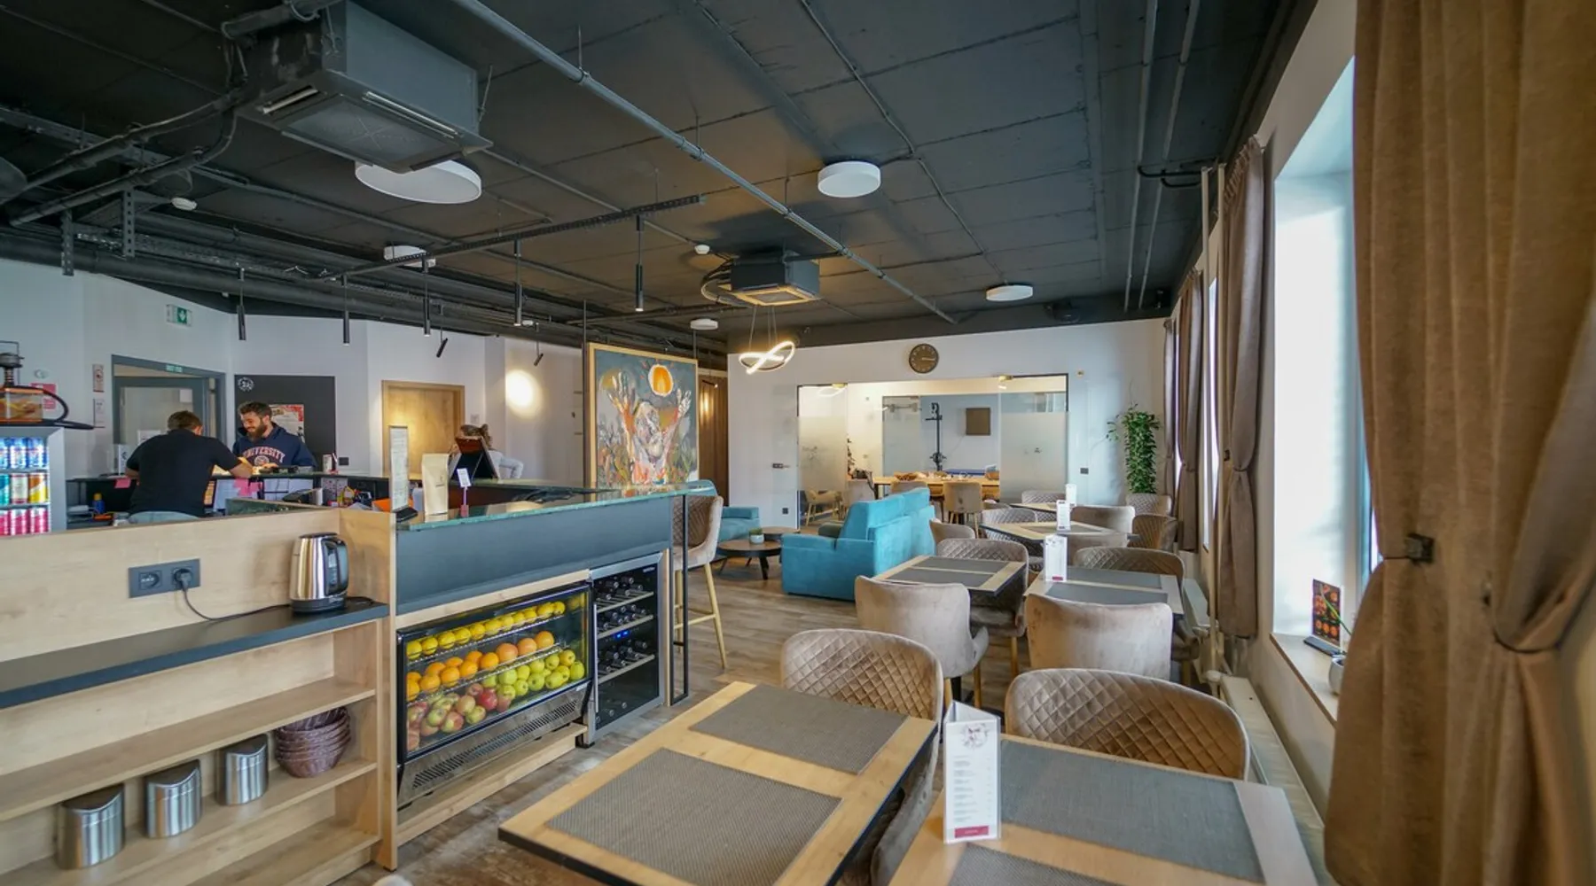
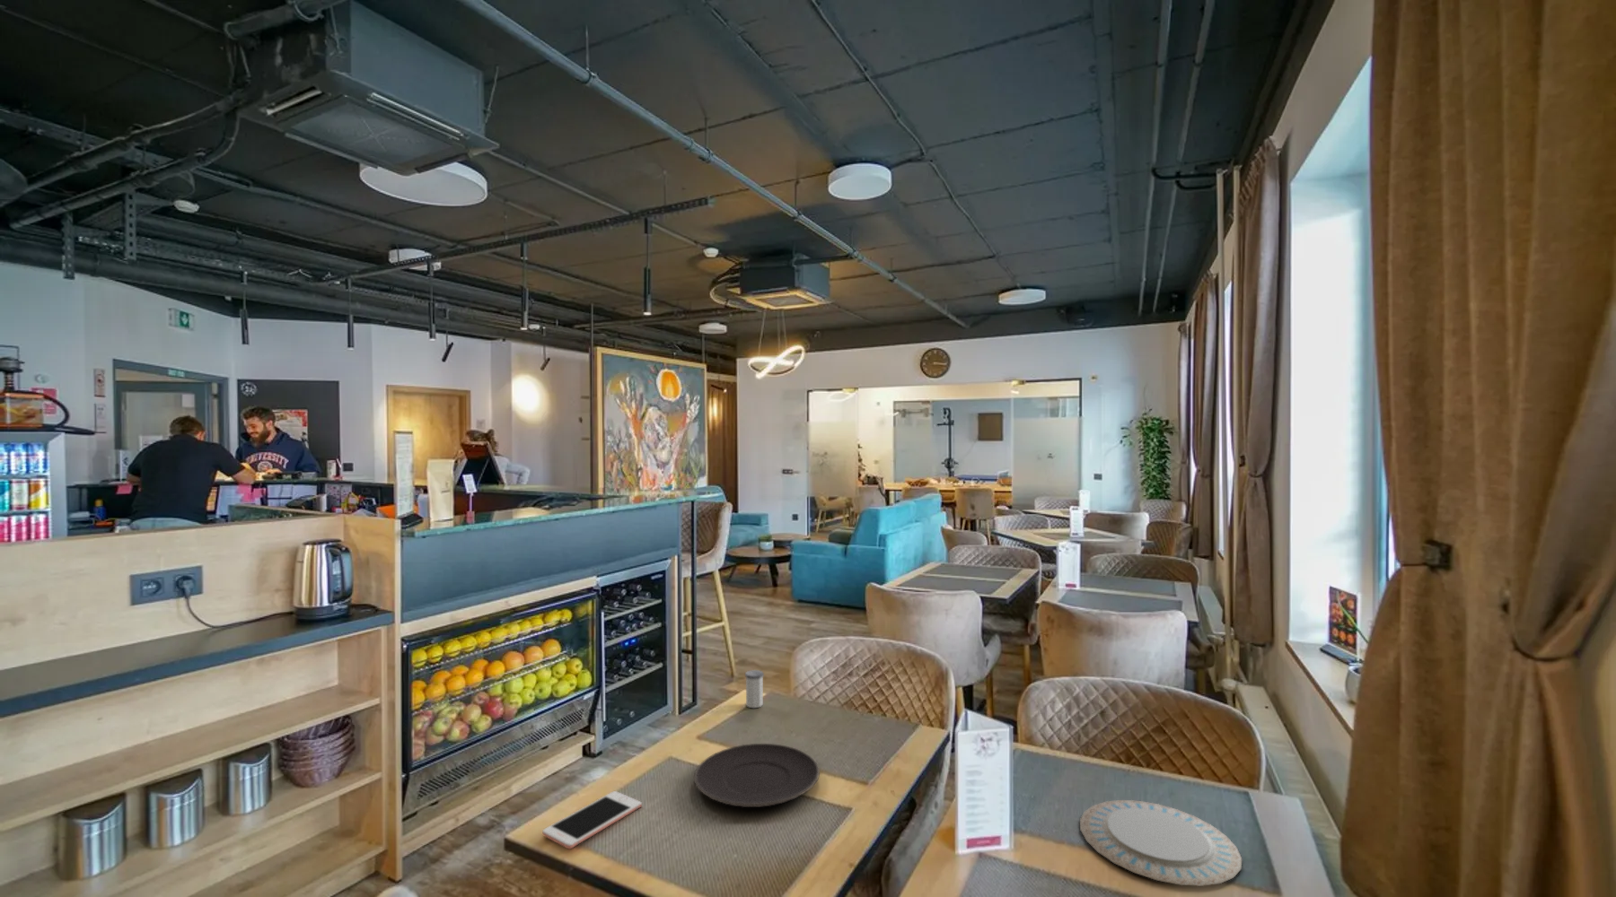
+ plate [693,742,820,809]
+ cell phone [542,790,643,849]
+ salt shaker [744,669,765,708]
+ chinaware [1079,799,1242,887]
